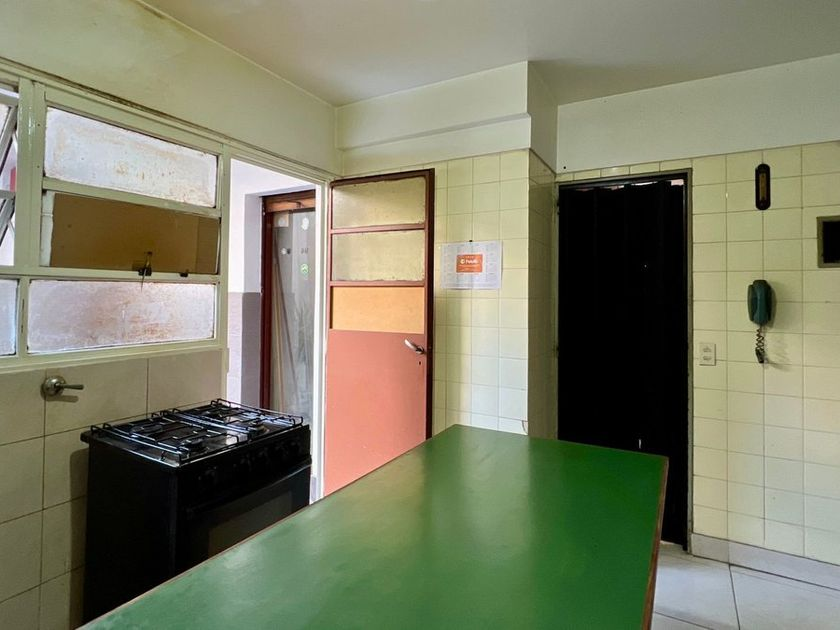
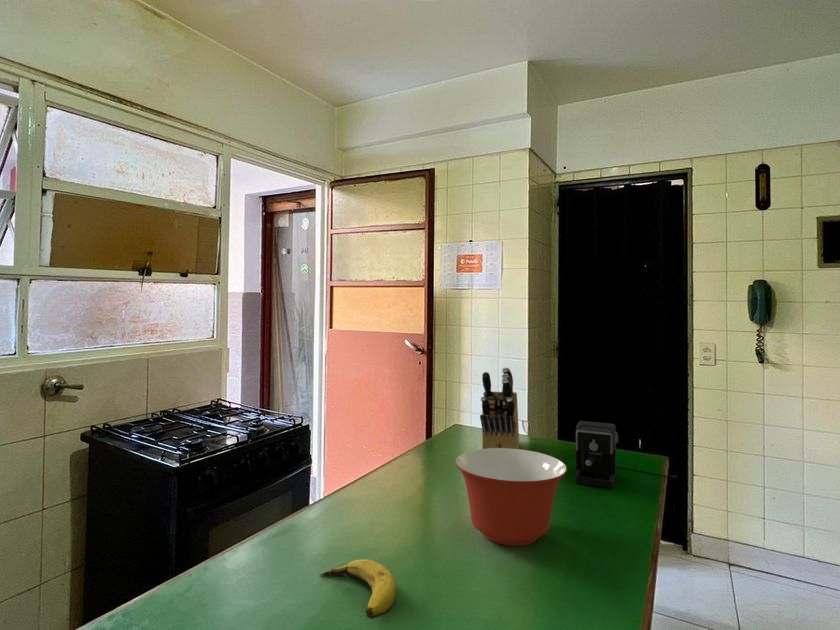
+ knife block [479,366,520,449]
+ coffee maker [574,420,678,489]
+ mixing bowl [454,448,568,547]
+ banana [319,558,397,620]
